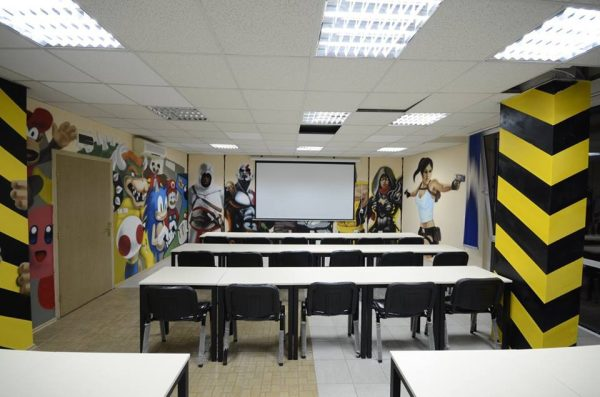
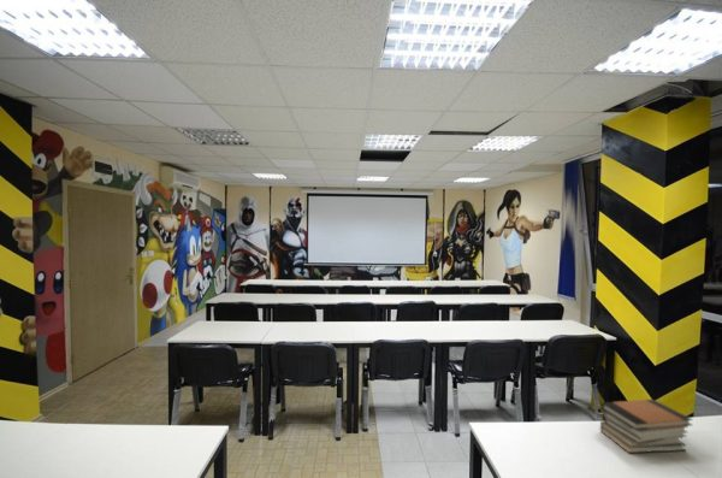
+ book stack [599,399,694,454]
